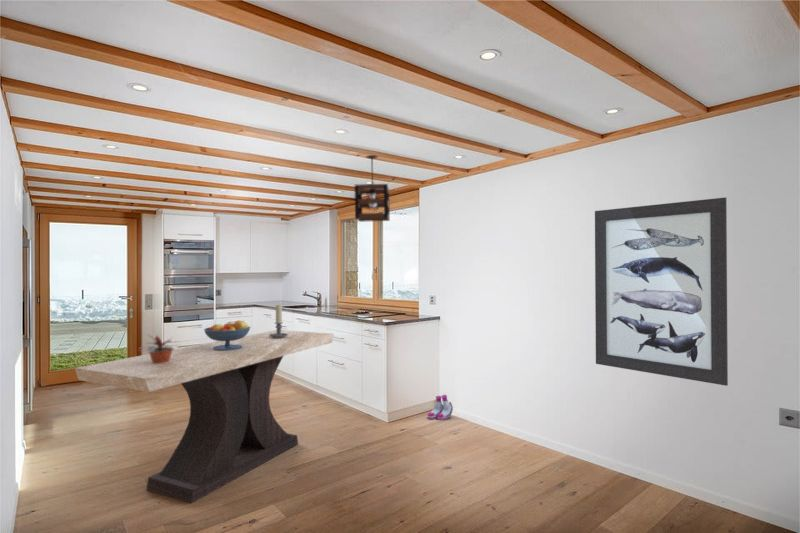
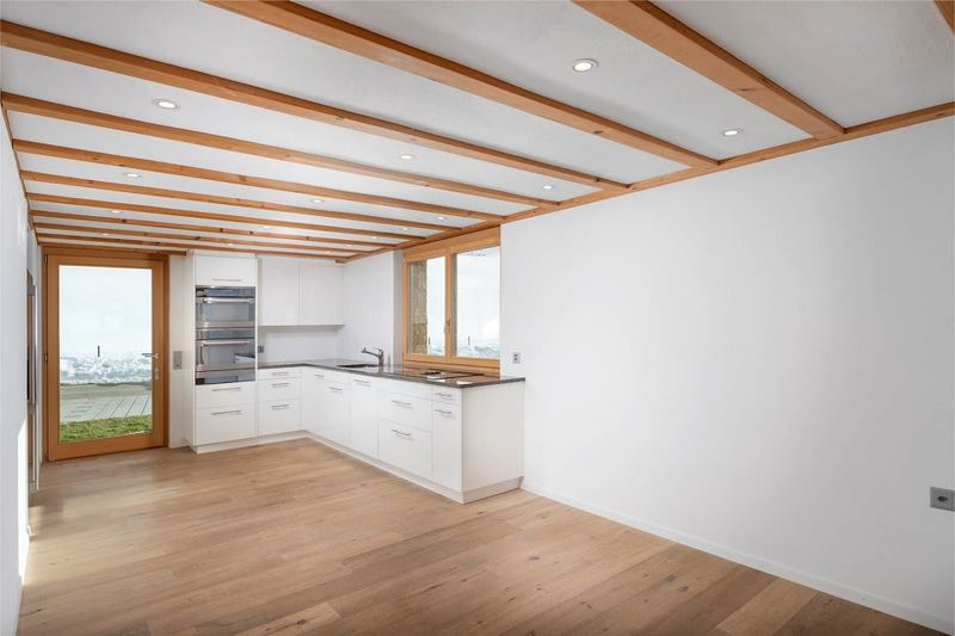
- candle holder [269,304,288,339]
- table [74,329,334,504]
- fruit bowl [203,319,251,350]
- wall art [594,196,729,387]
- potted plant [139,333,182,364]
- boots [427,394,454,421]
- pendant light [353,154,391,223]
